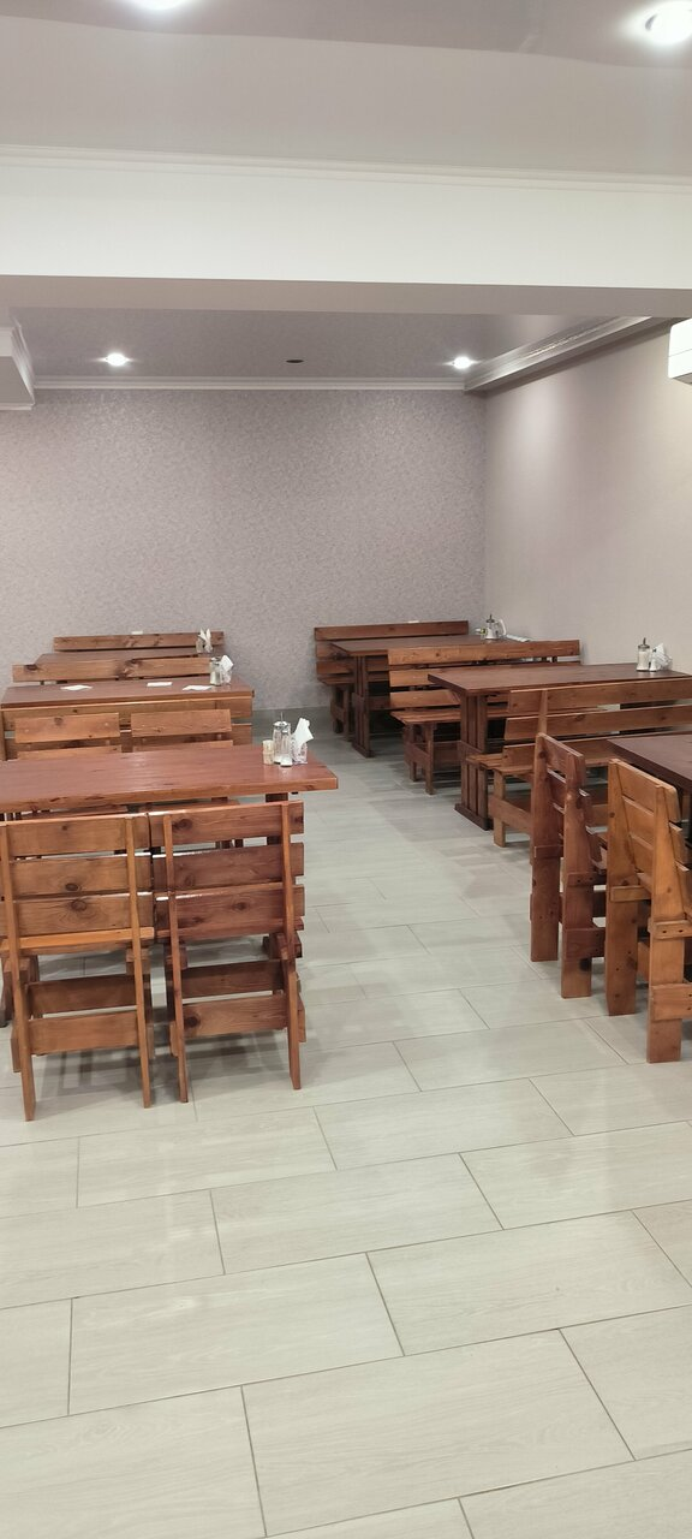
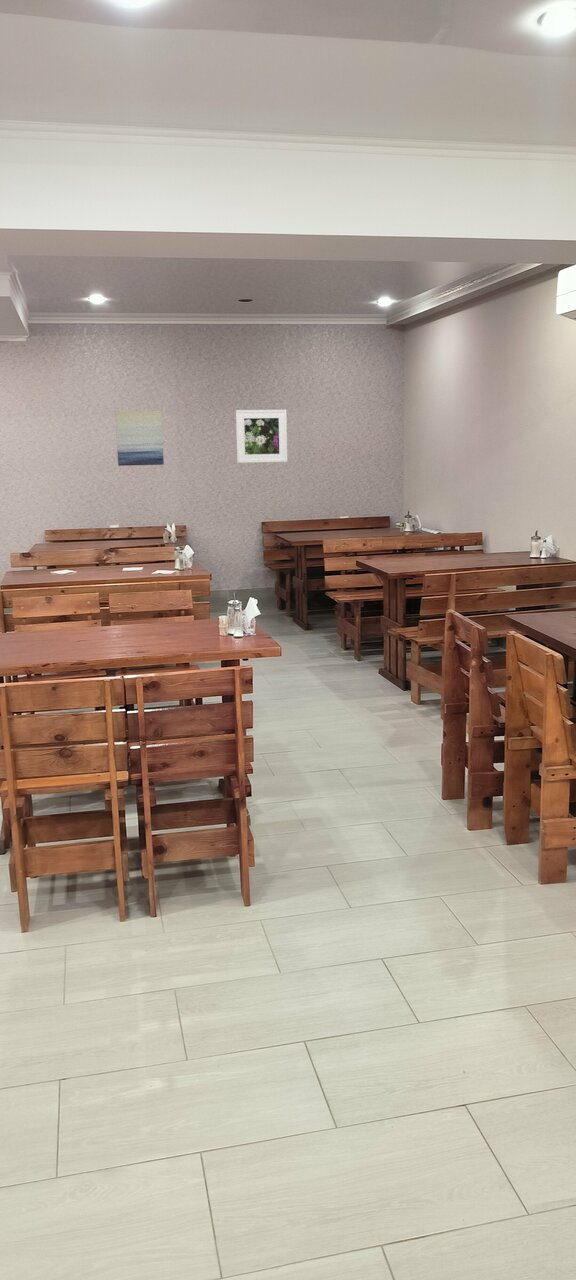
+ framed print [235,409,288,464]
+ wall art [114,410,165,467]
